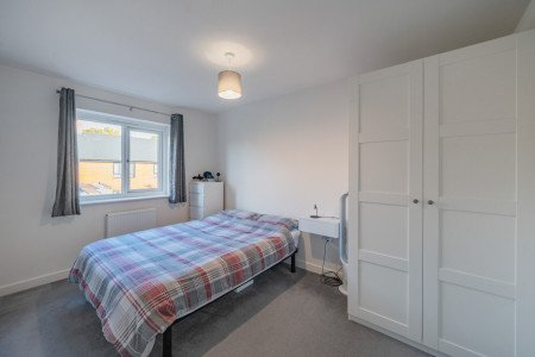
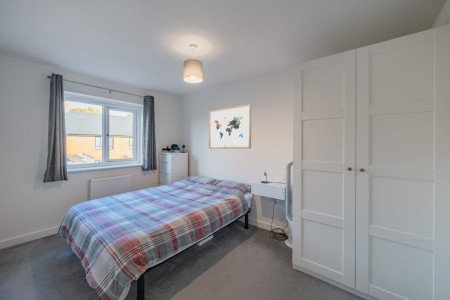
+ wall art [208,103,252,150]
